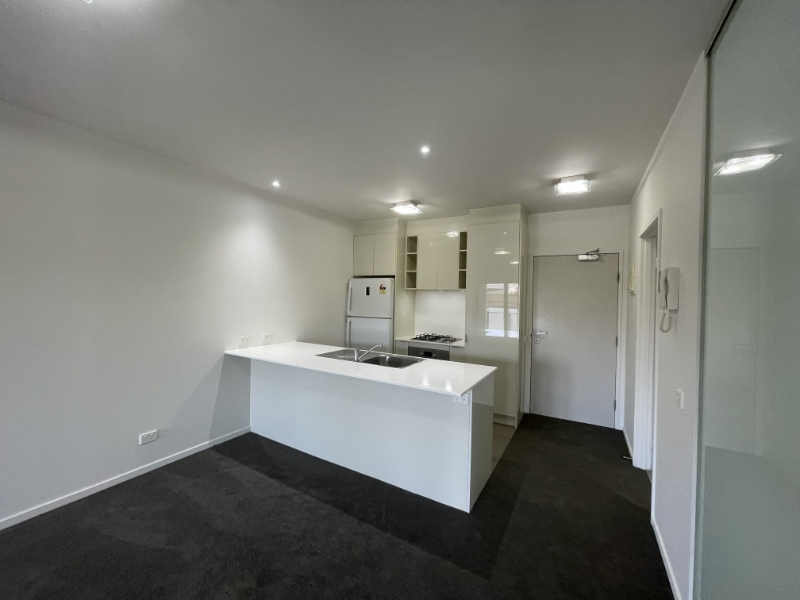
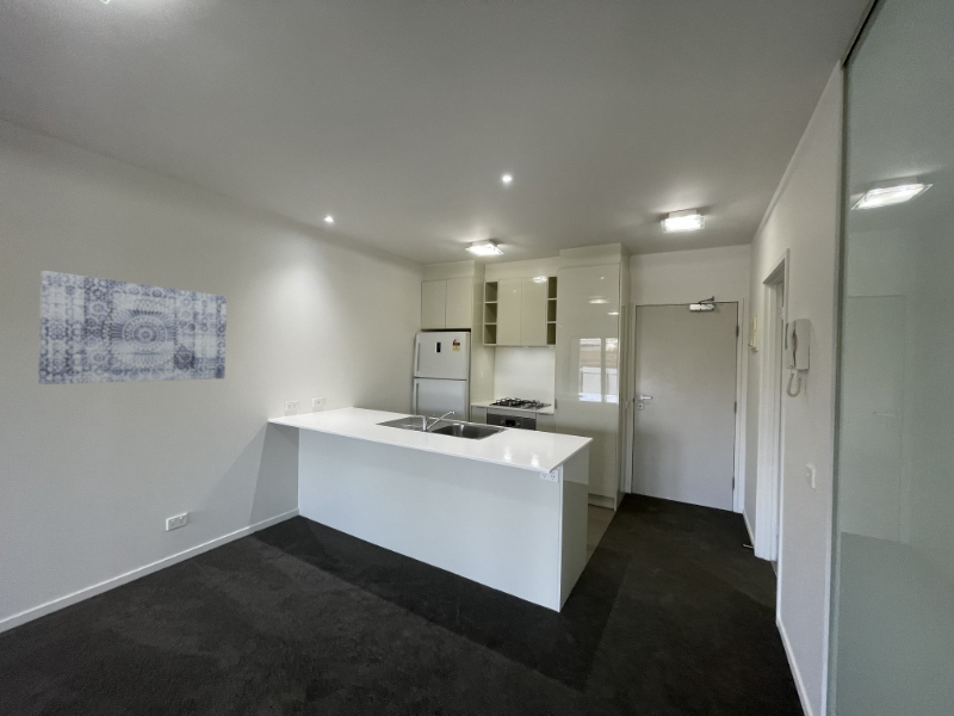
+ wall art [37,270,228,385]
